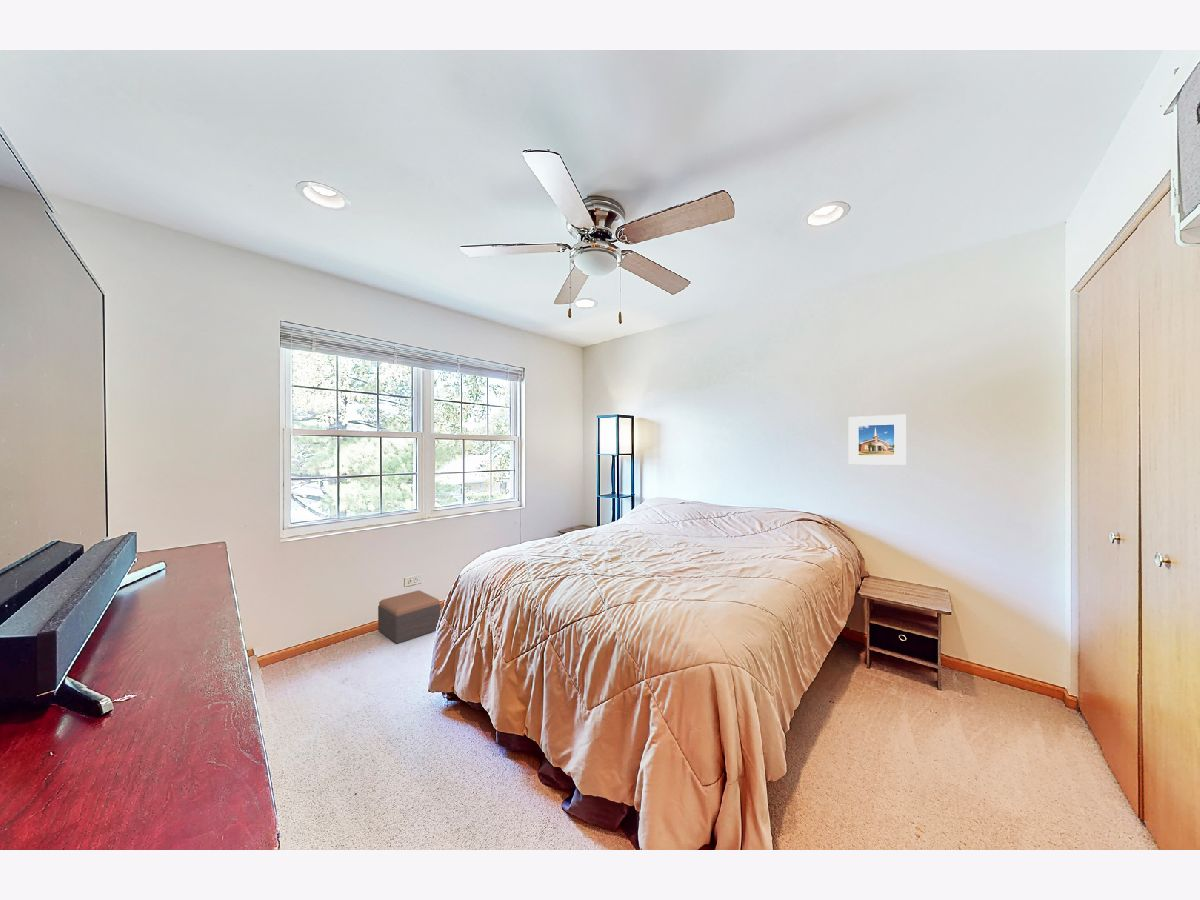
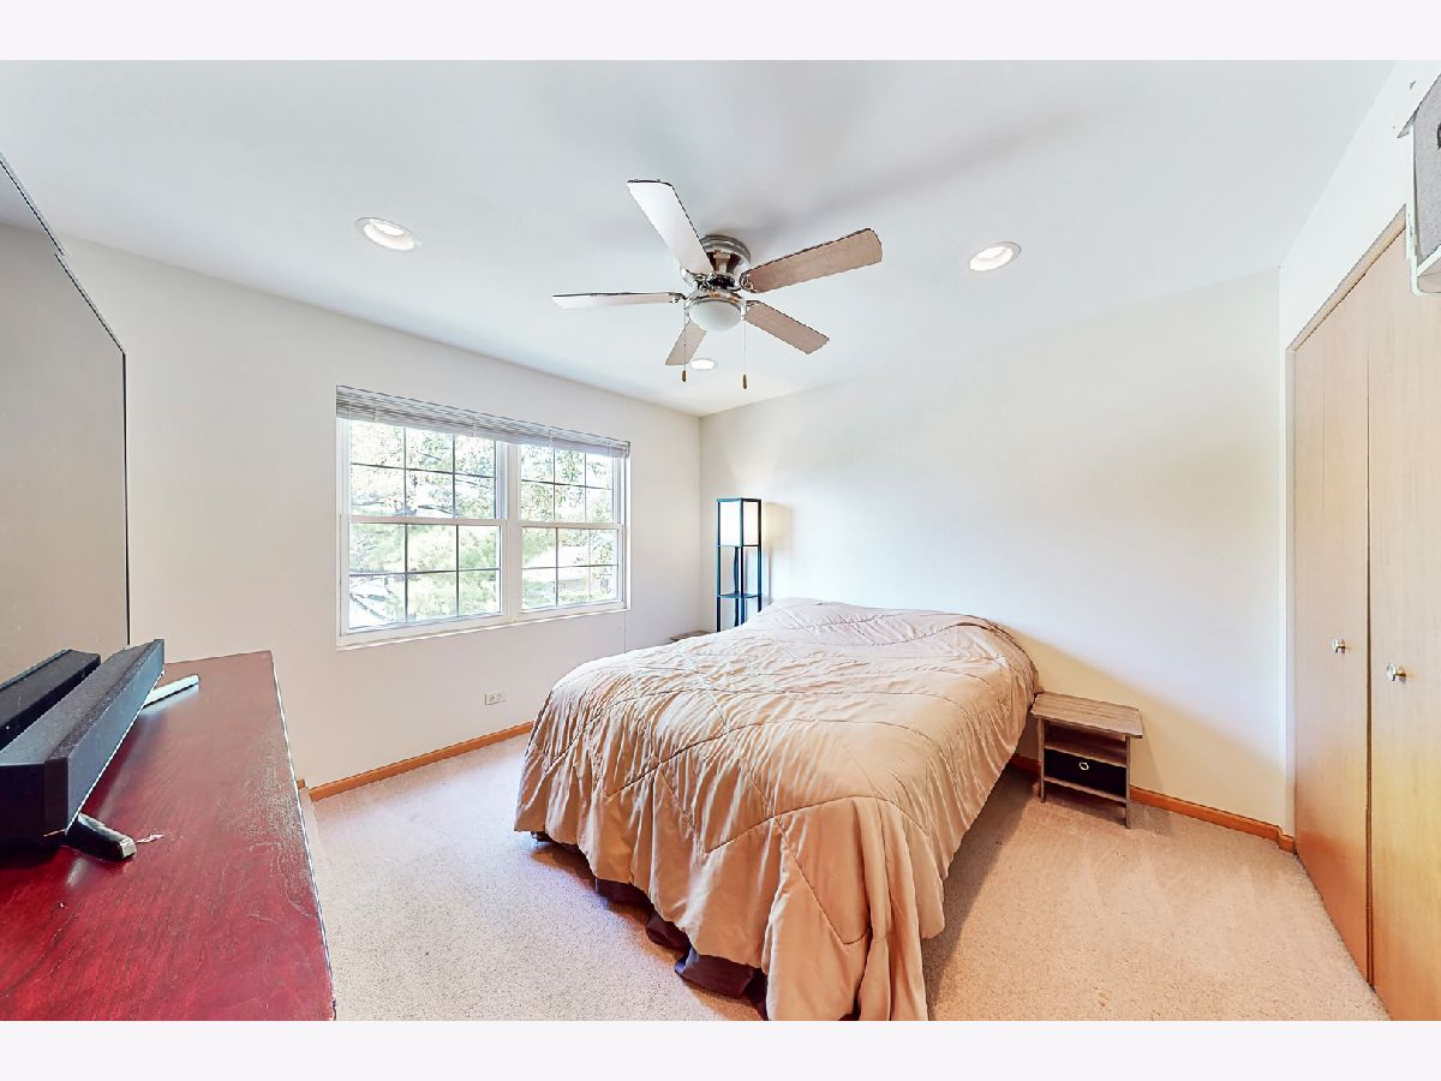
- footstool [377,589,441,644]
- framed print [847,414,907,466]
